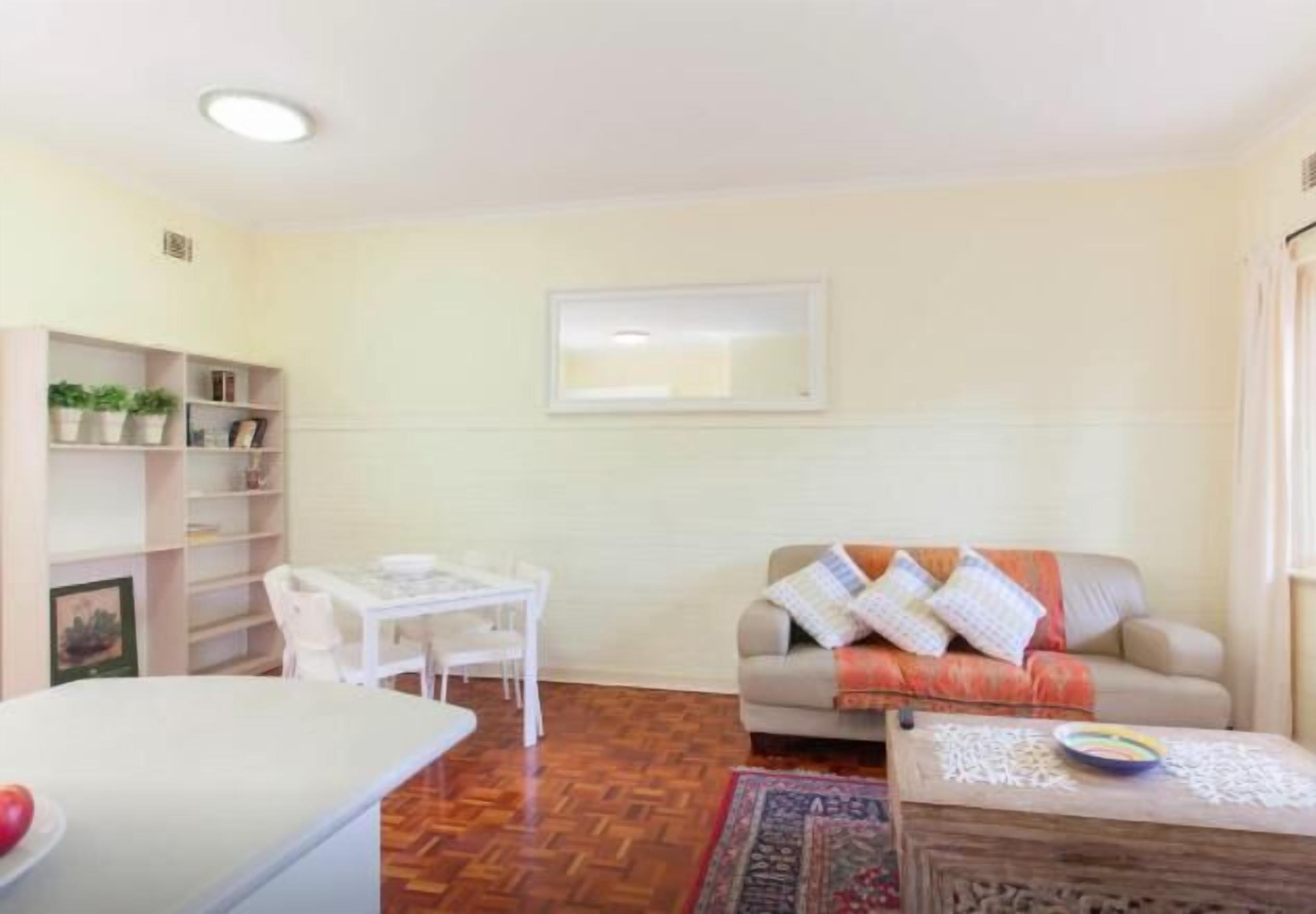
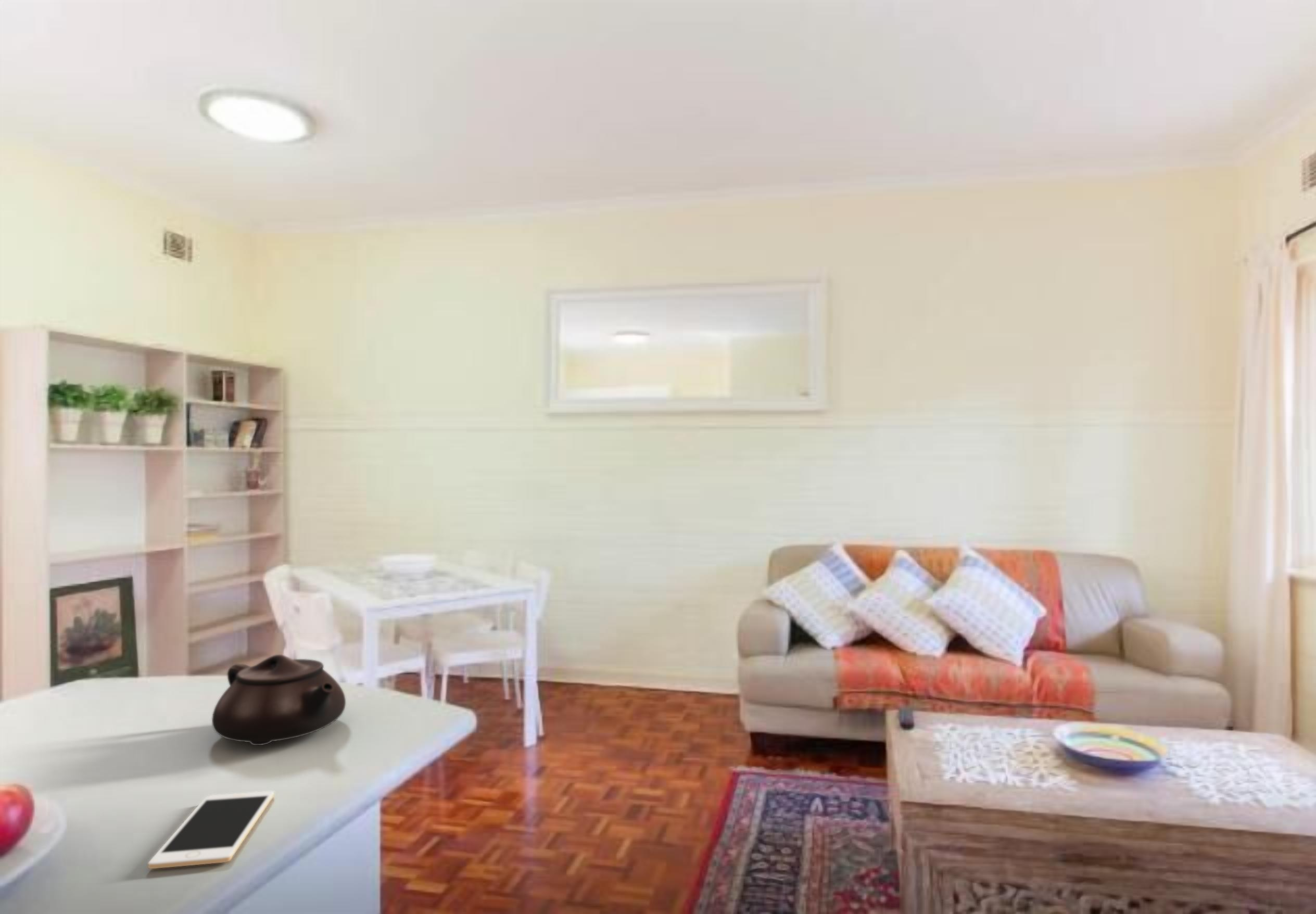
+ cell phone [148,791,275,869]
+ teapot [211,654,346,746]
